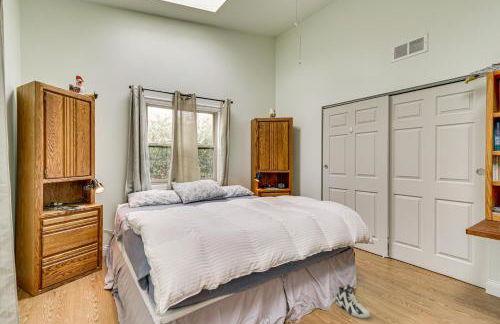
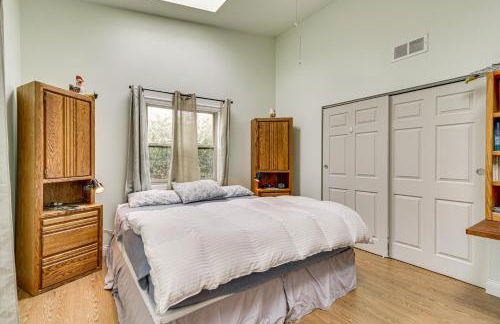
- sneaker [335,283,371,319]
